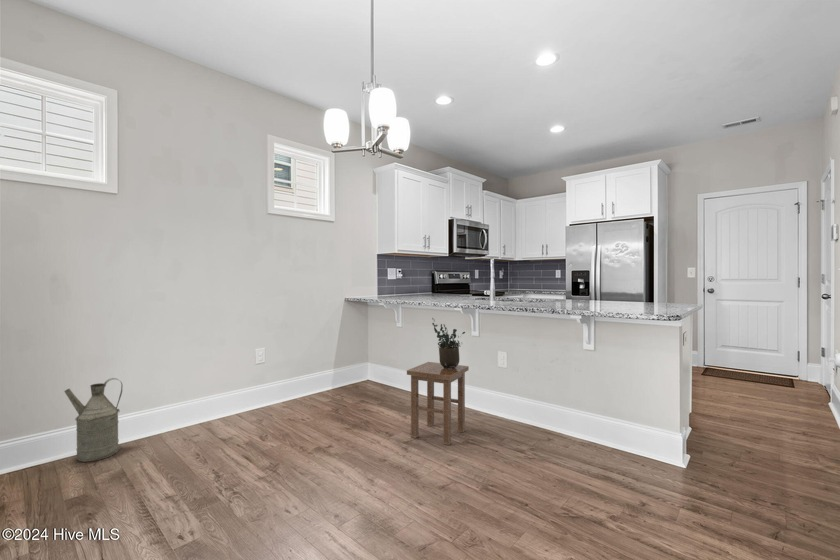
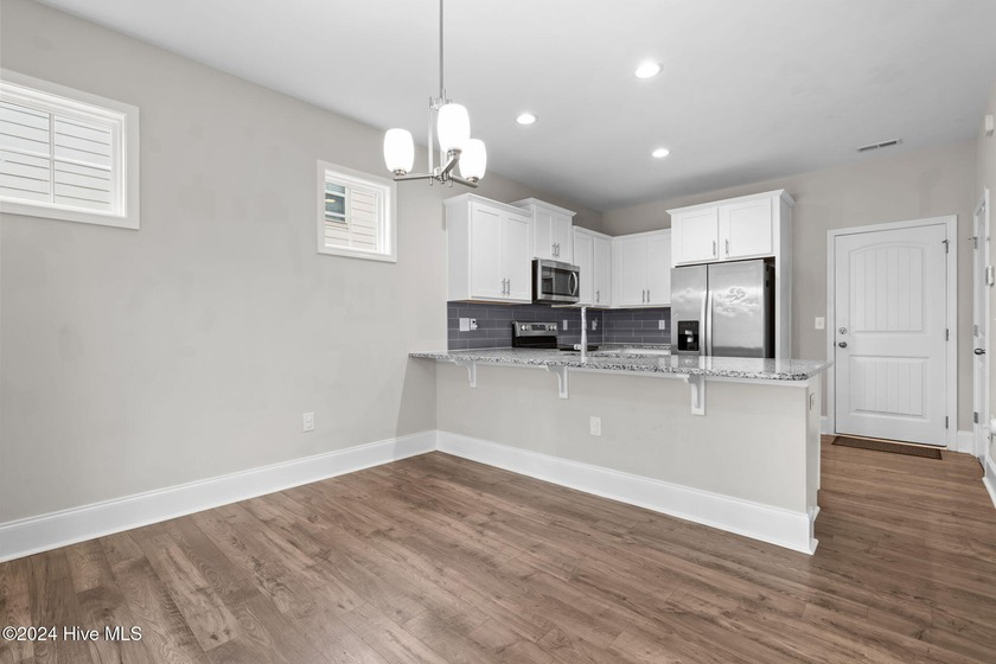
- potted plant [431,317,466,368]
- stool [406,361,470,446]
- watering can [63,377,123,463]
